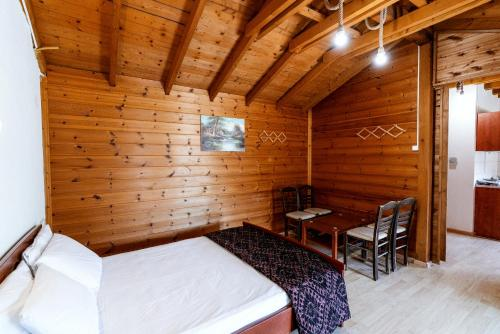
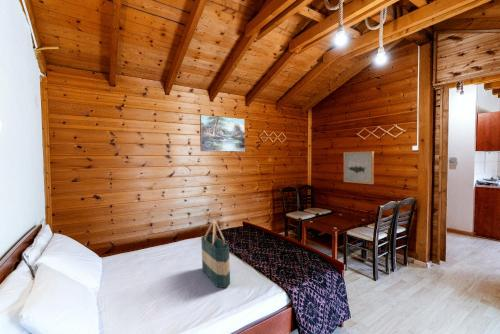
+ tote bag [200,220,231,289]
+ wall art [343,150,375,185]
